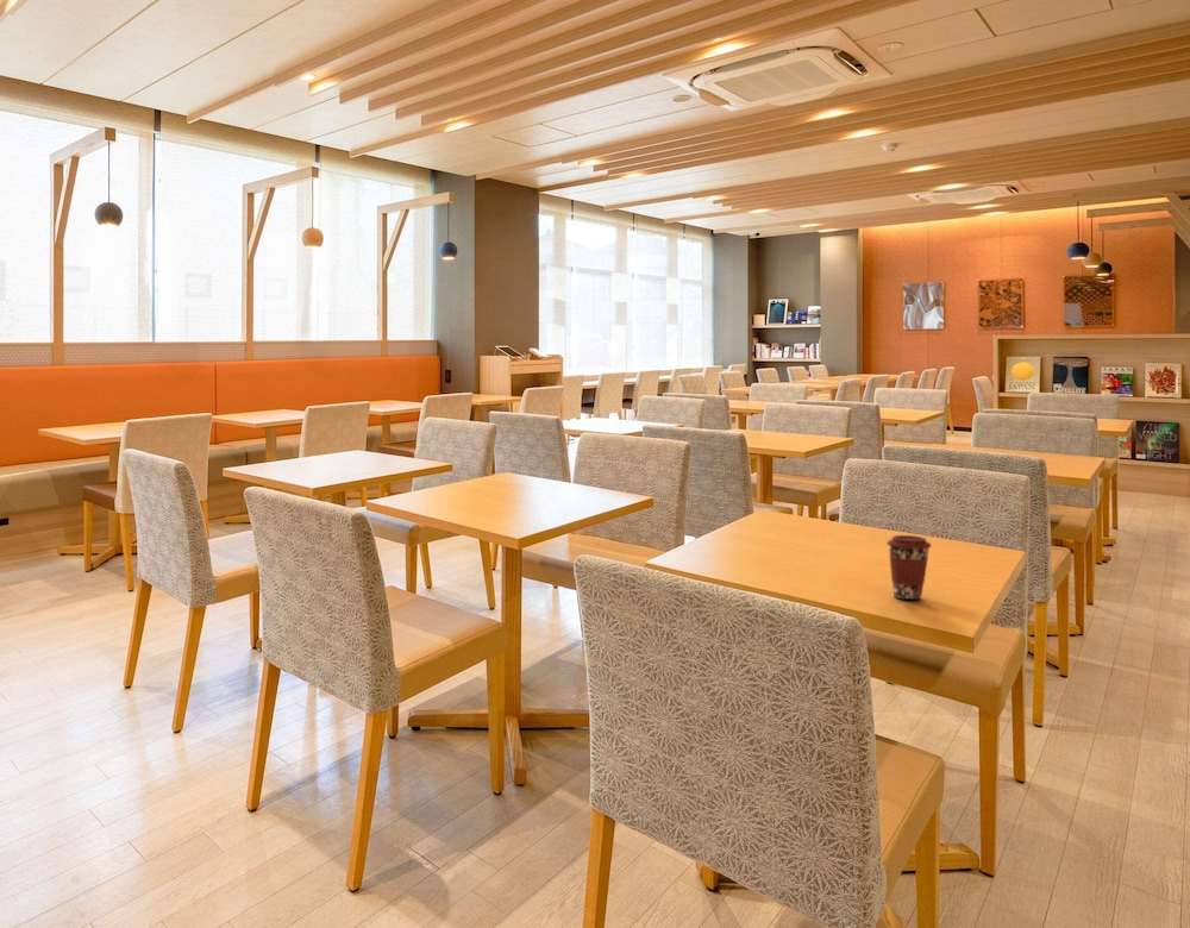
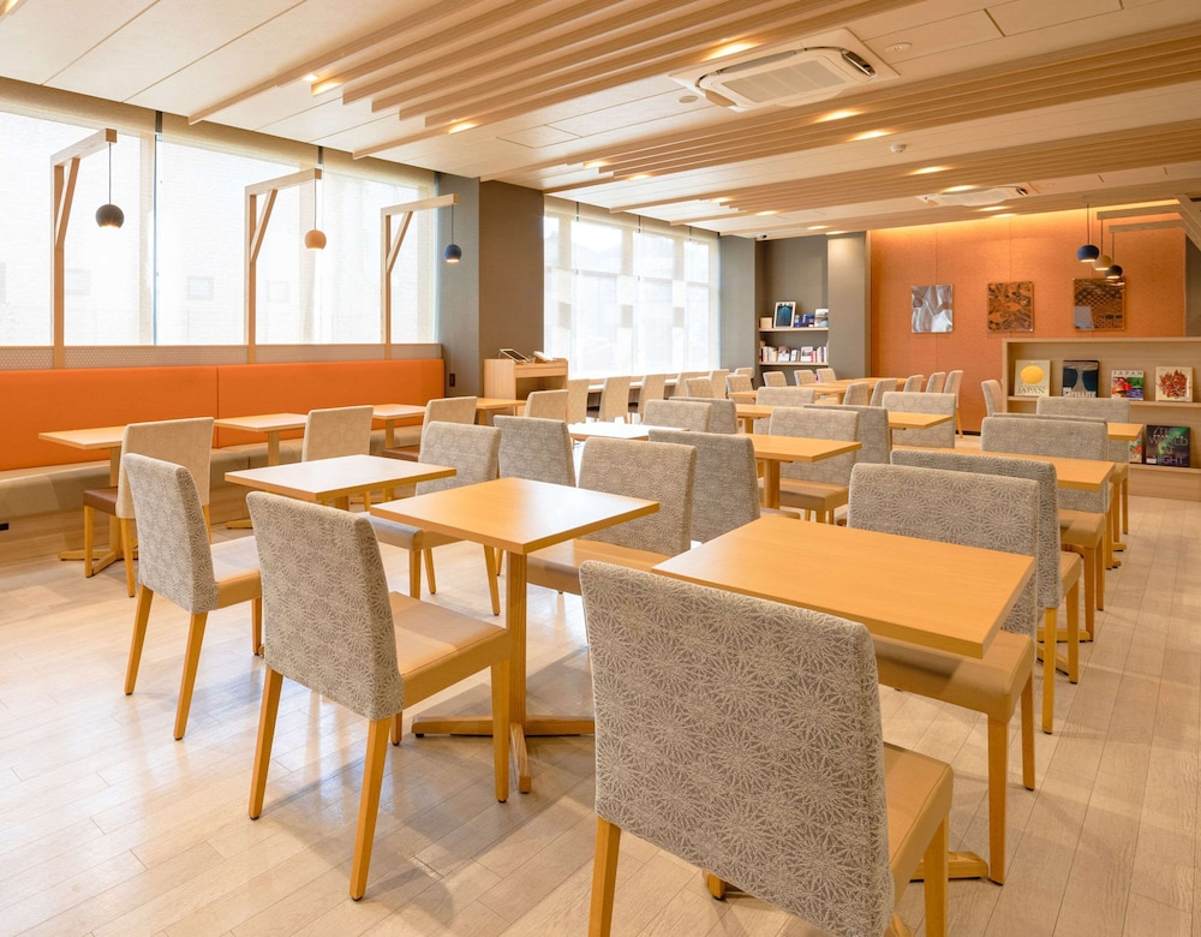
- coffee cup [885,534,933,601]
